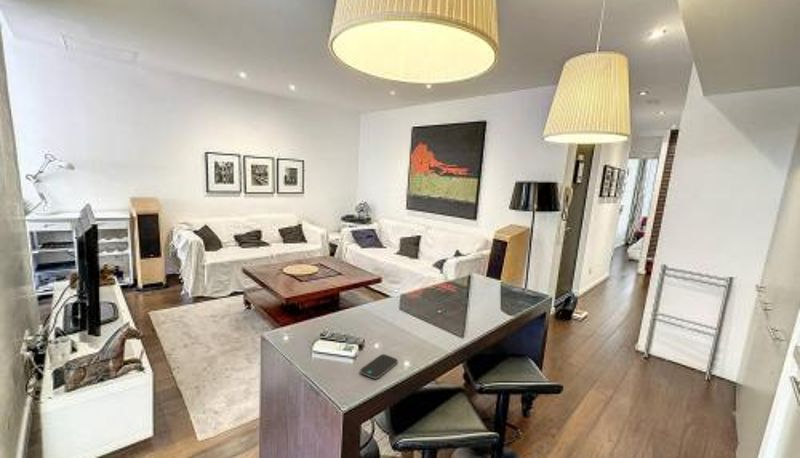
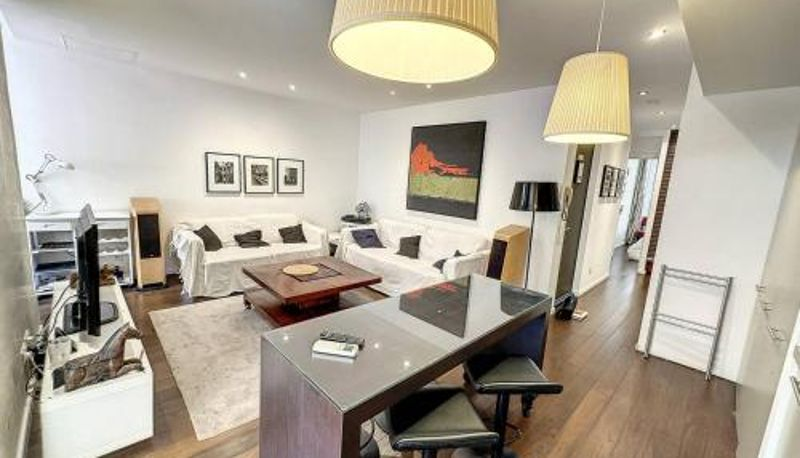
- smartphone [359,353,399,380]
